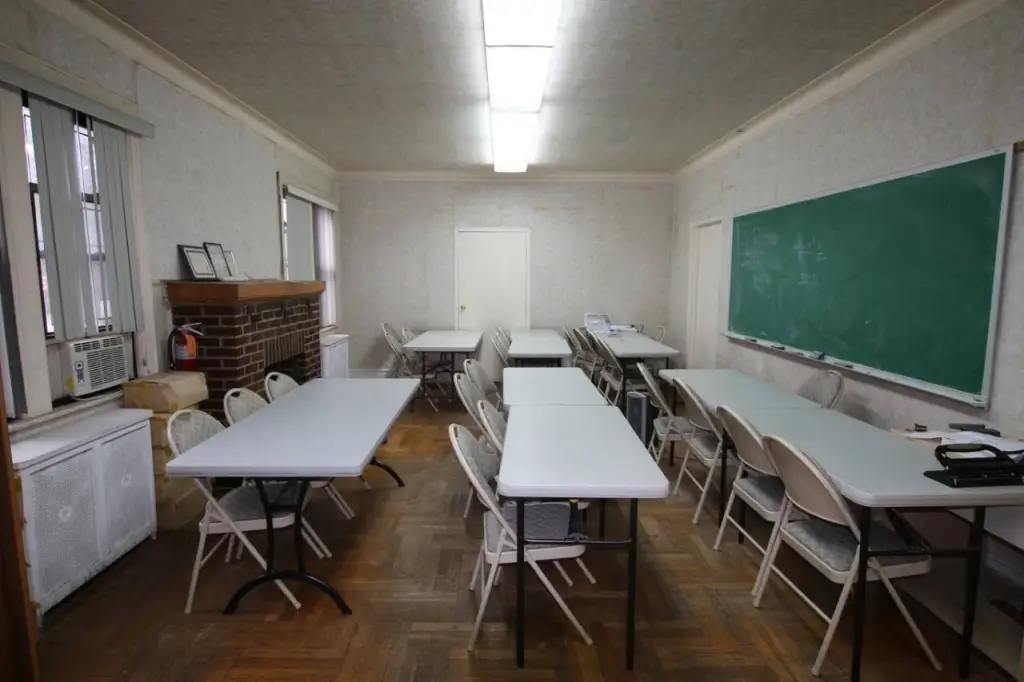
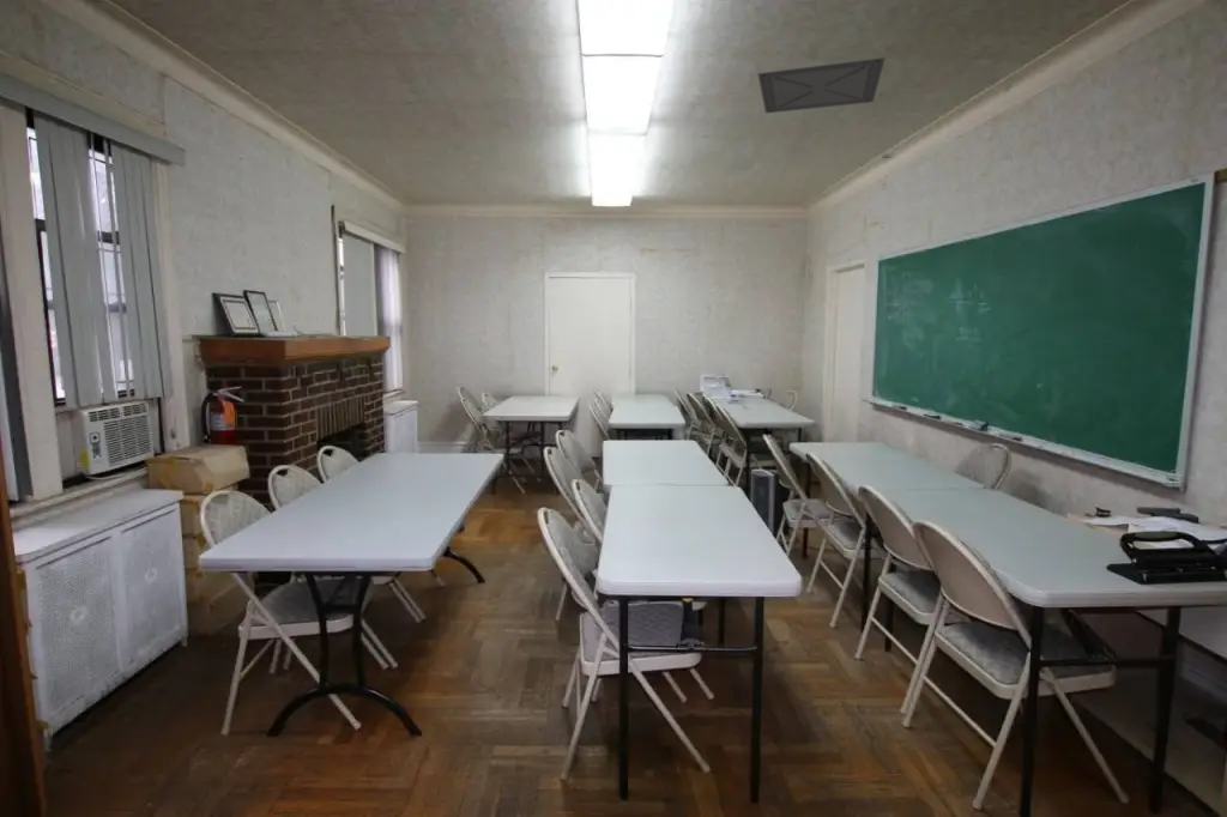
+ ceiling vent [756,56,887,115]
